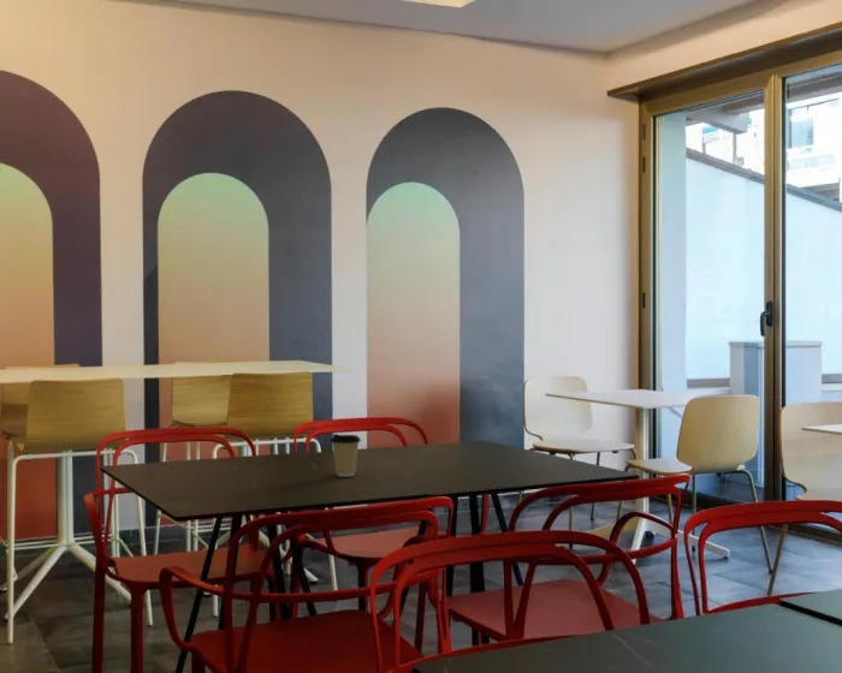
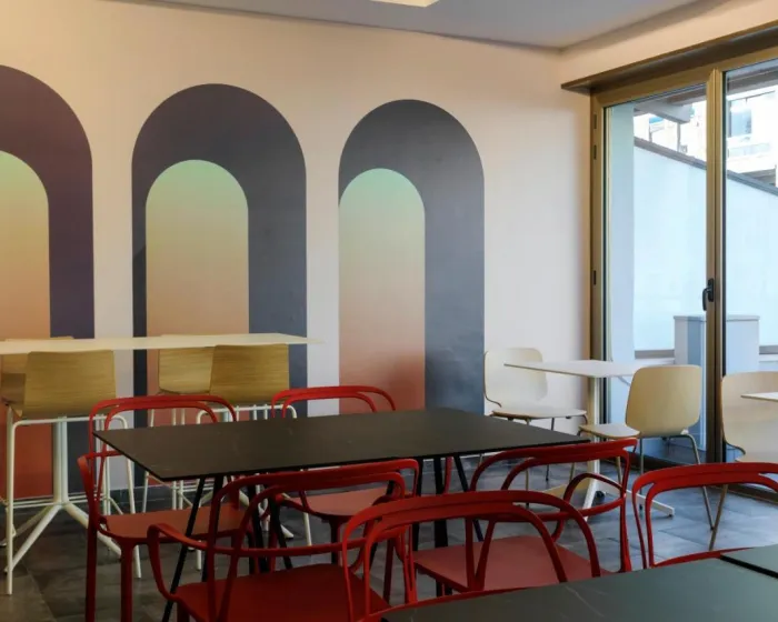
- coffee cup [328,433,362,478]
